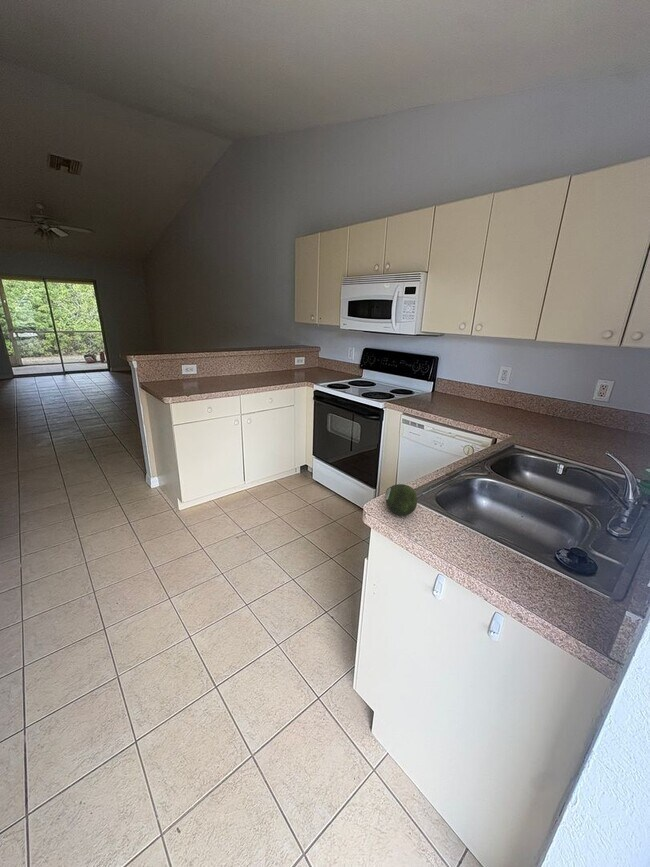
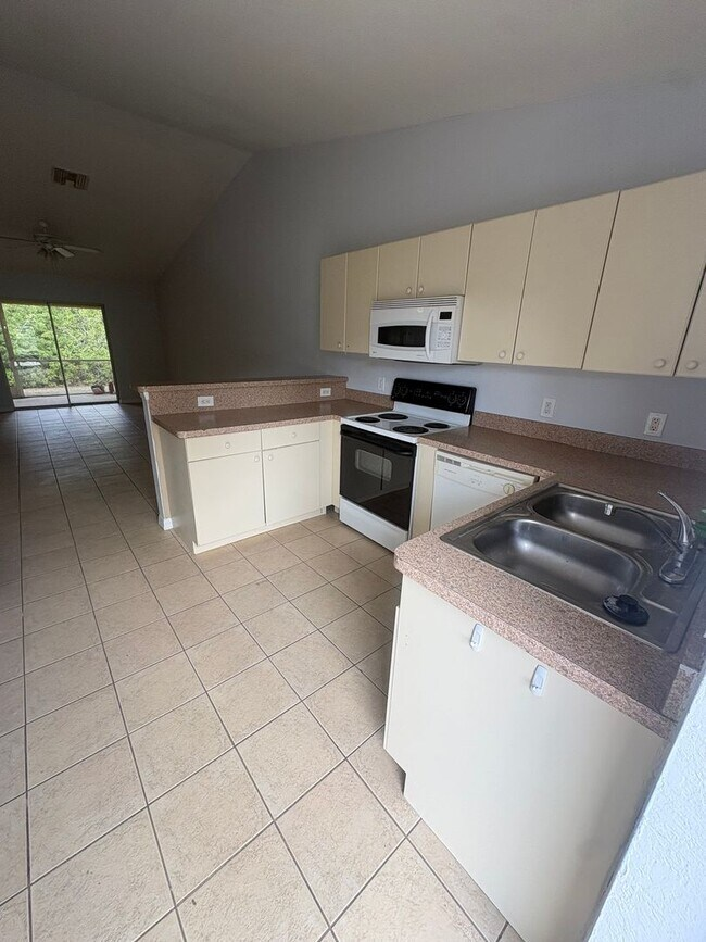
- avocado [384,483,418,516]
